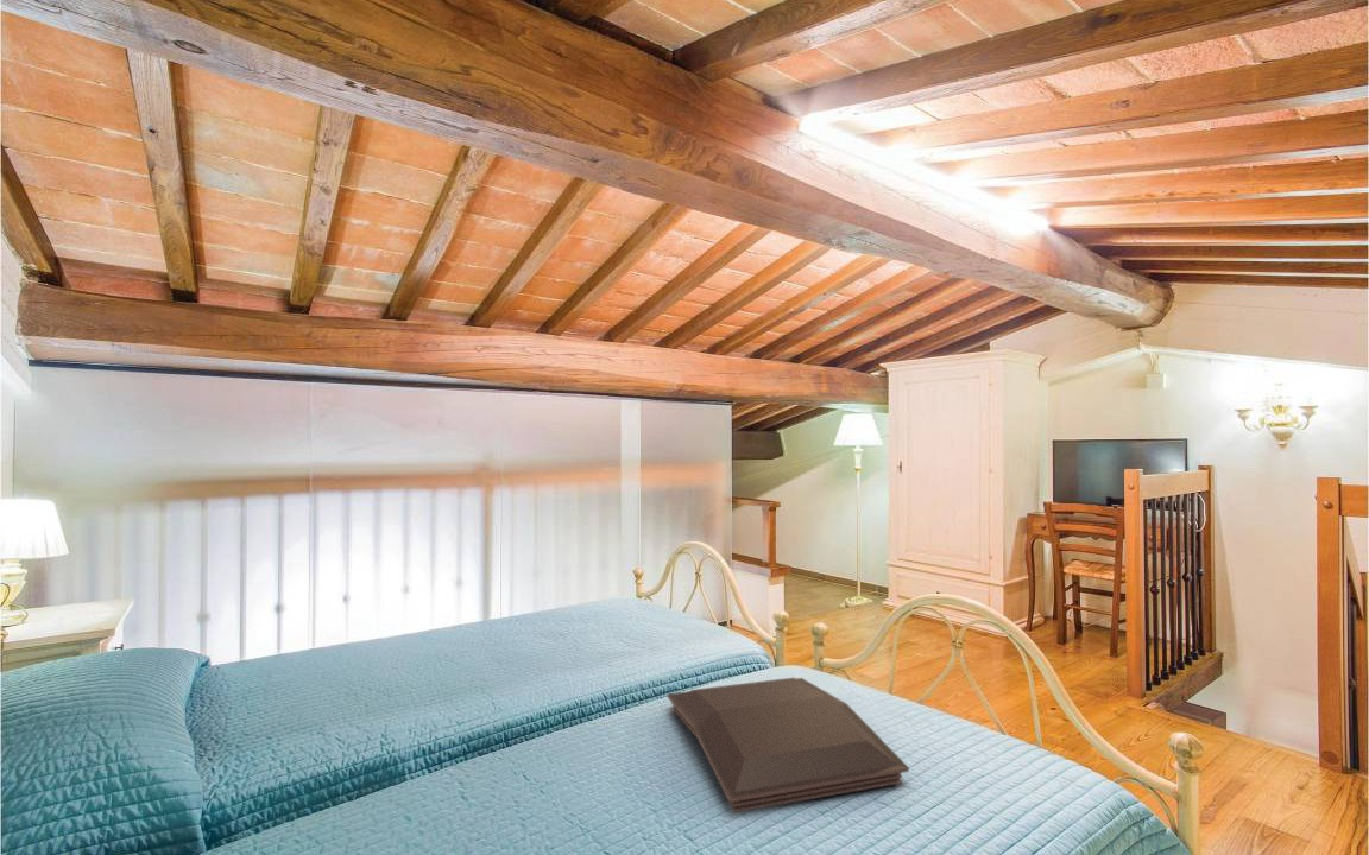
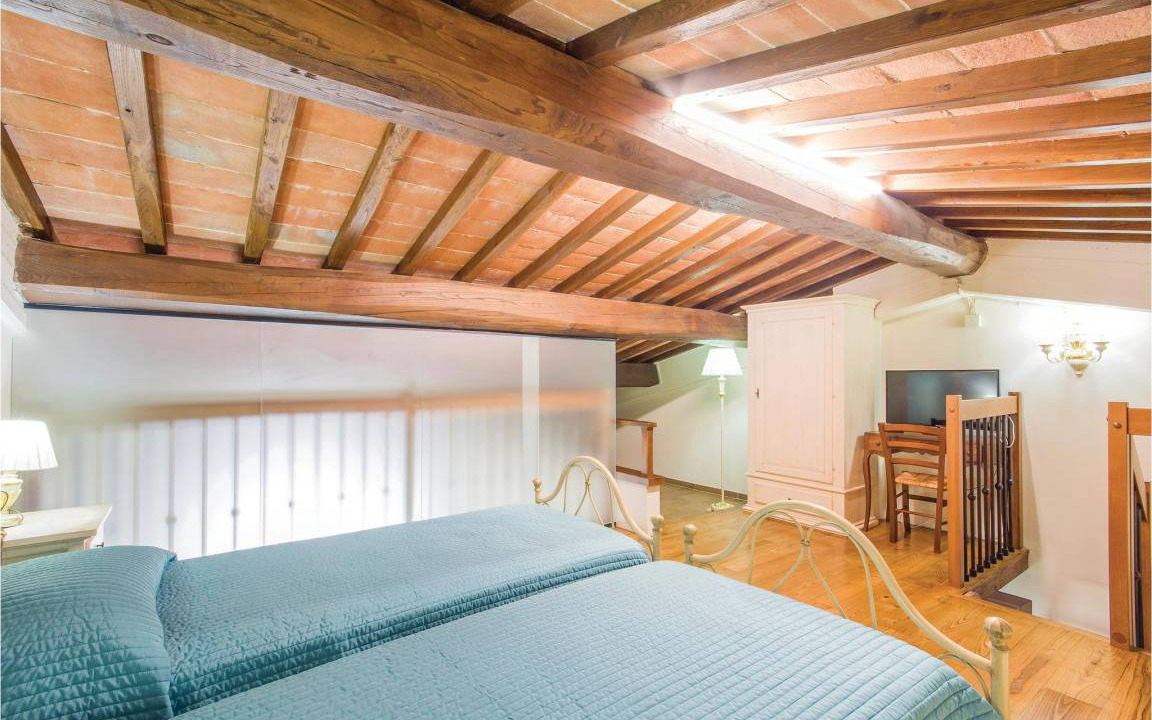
- serving tray [665,677,910,813]
